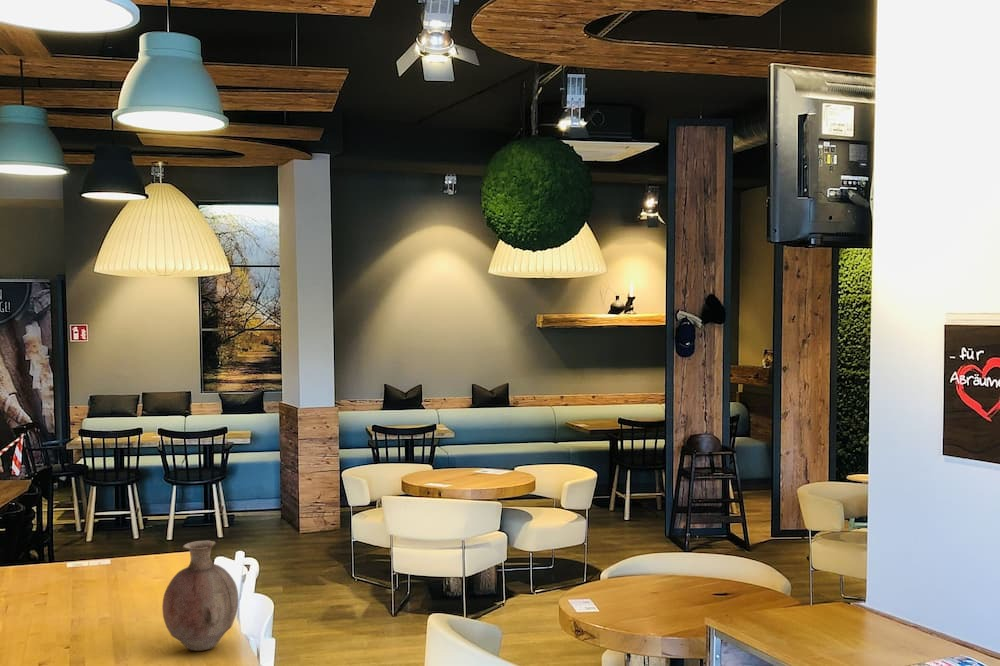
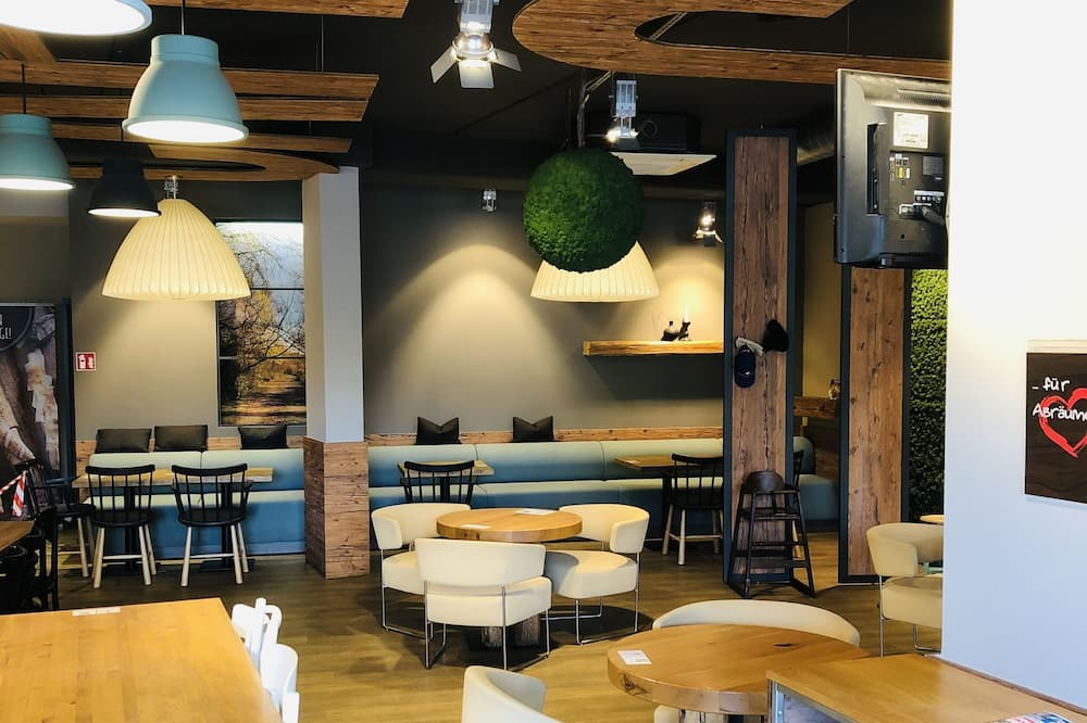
- vase [161,539,240,652]
